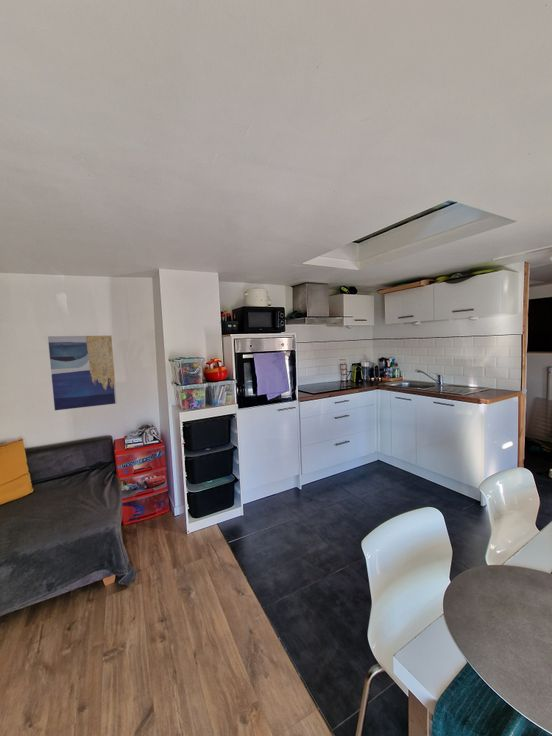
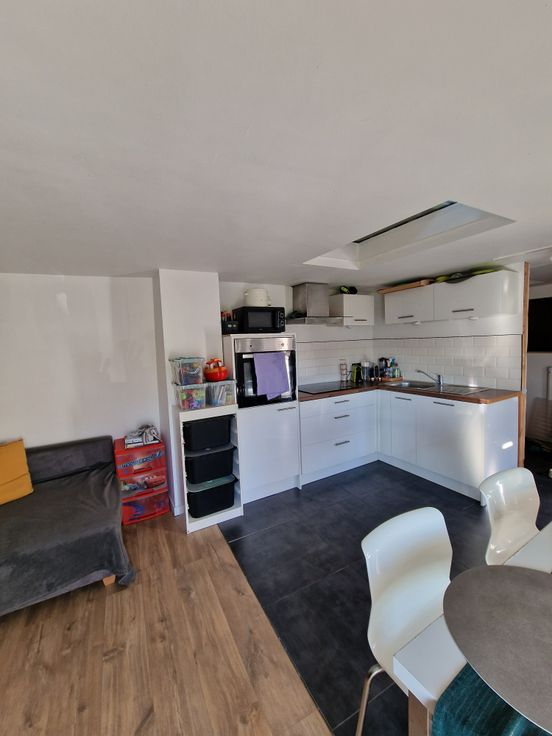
- wall art [47,334,118,411]
